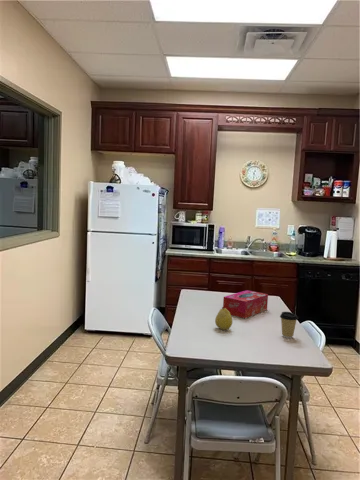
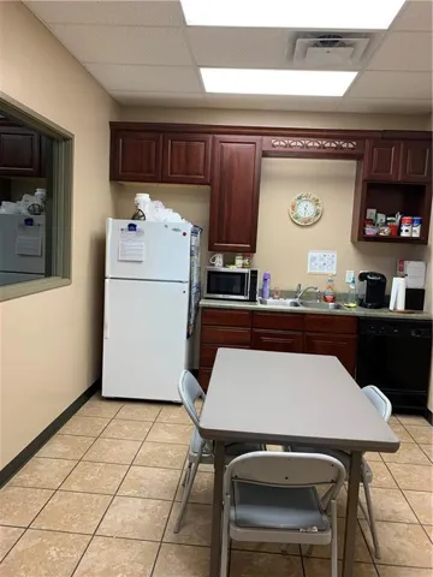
- fruit [214,306,234,331]
- tissue box [222,289,269,319]
- coffee cup [279,311,299,339]
